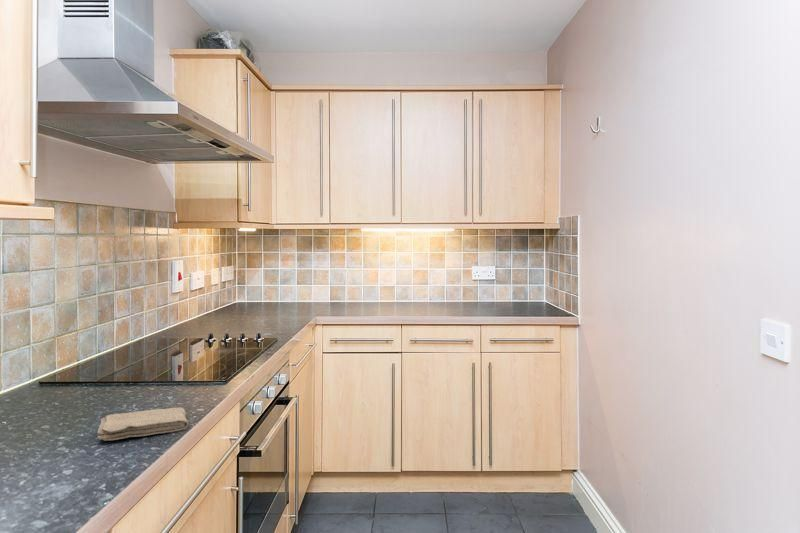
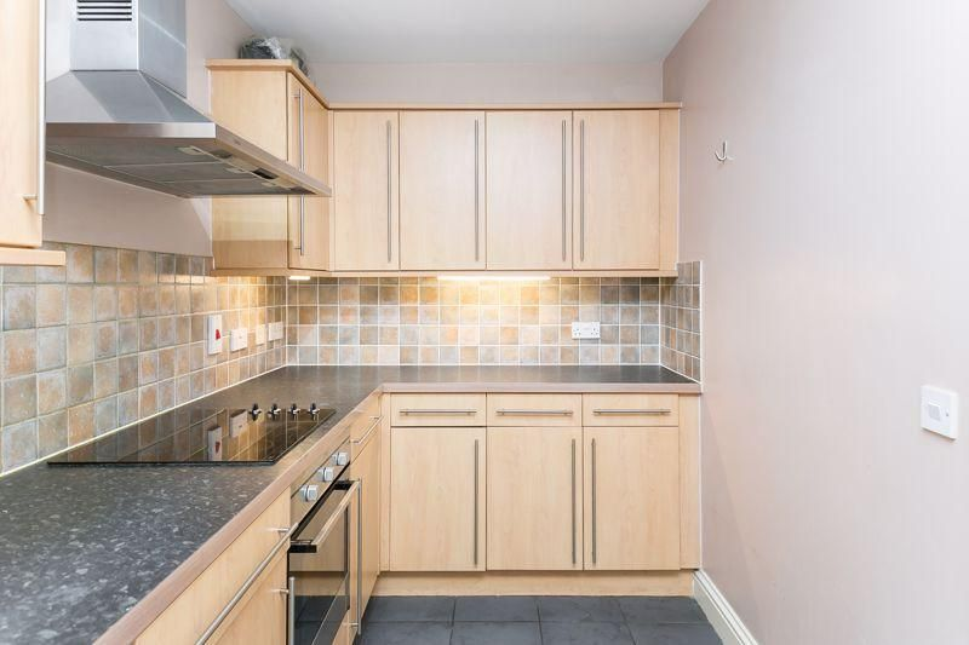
- washcloth [96,407,189,442]
